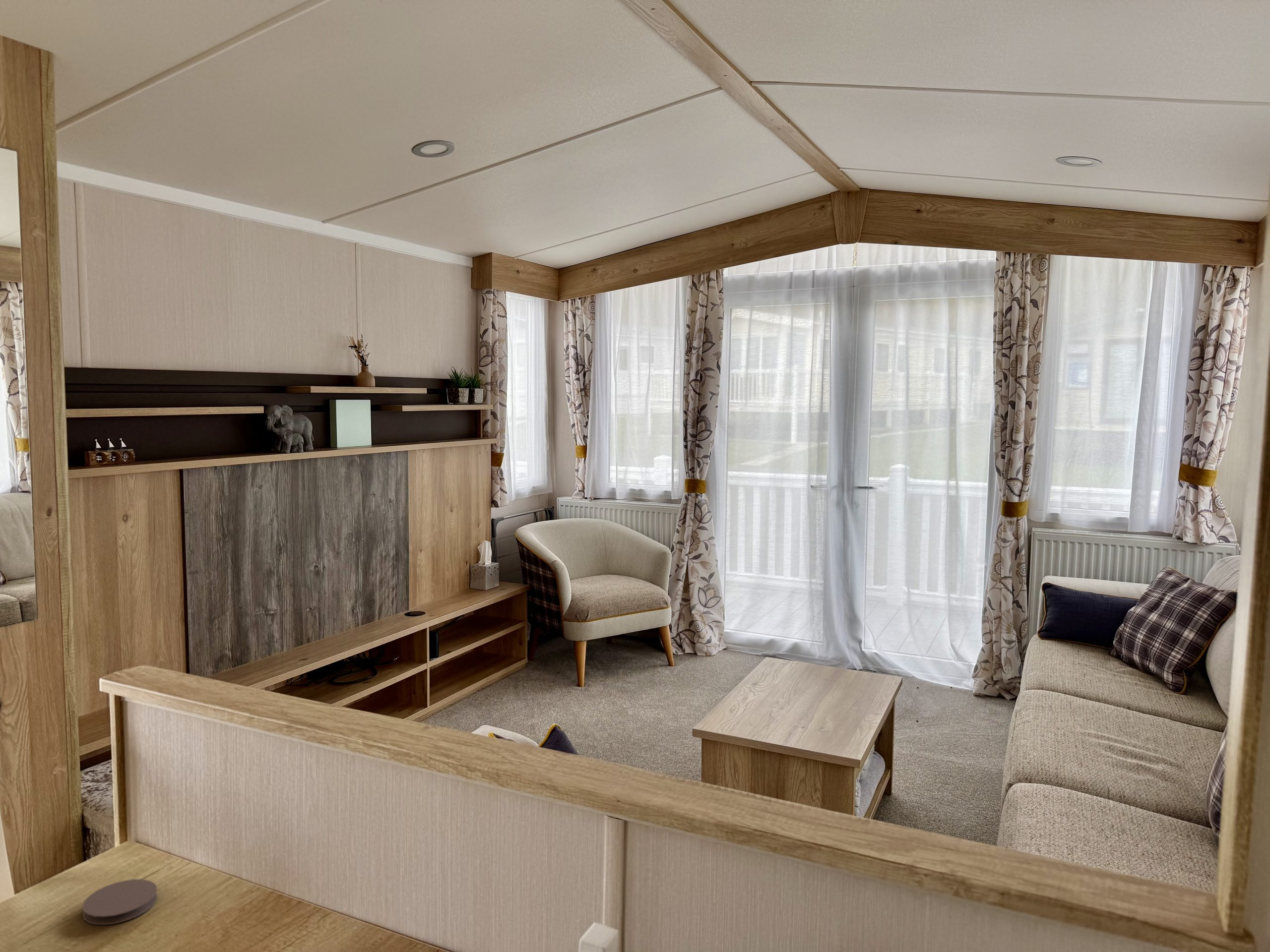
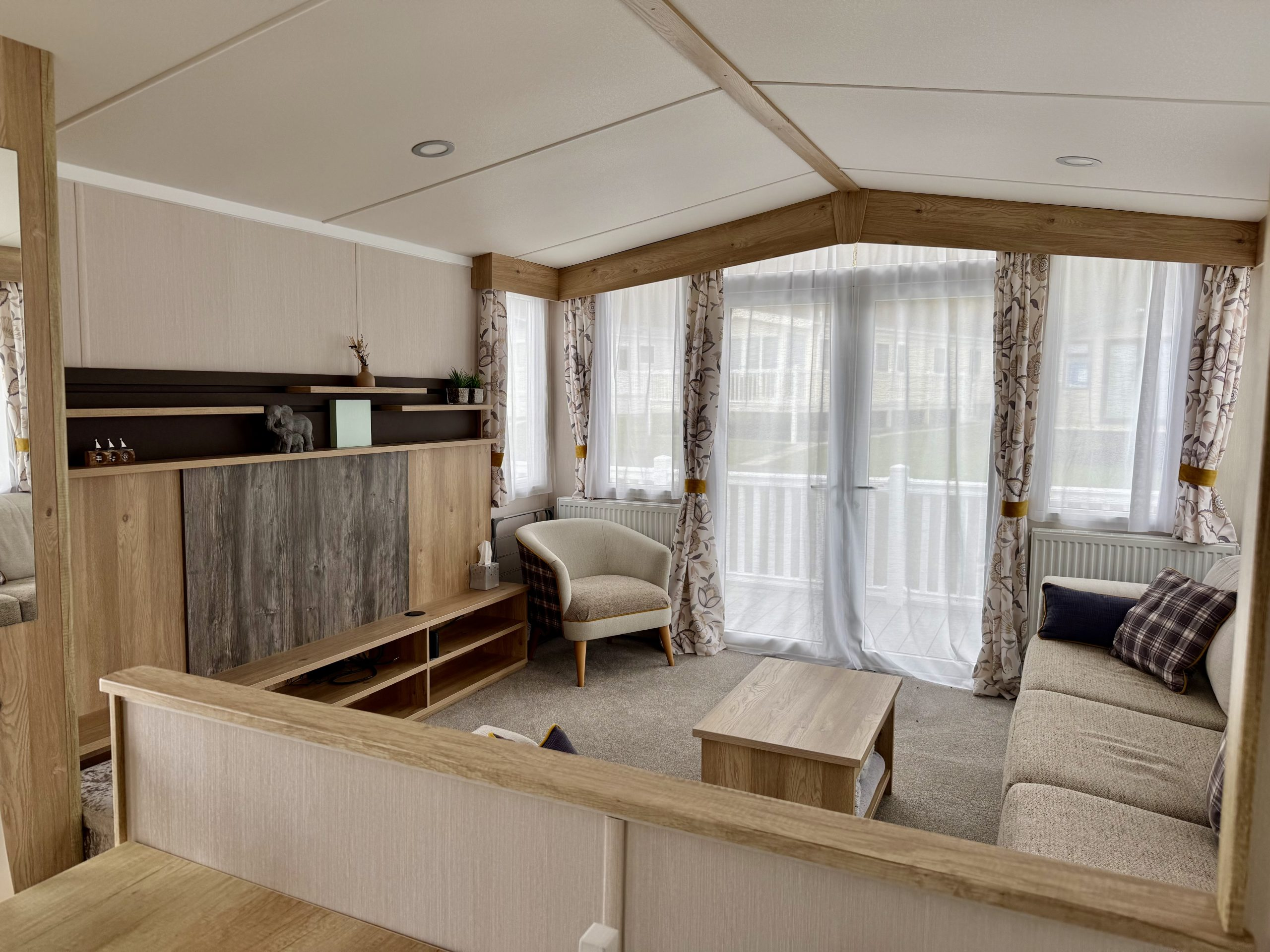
- coaster [82,879,158,925]
